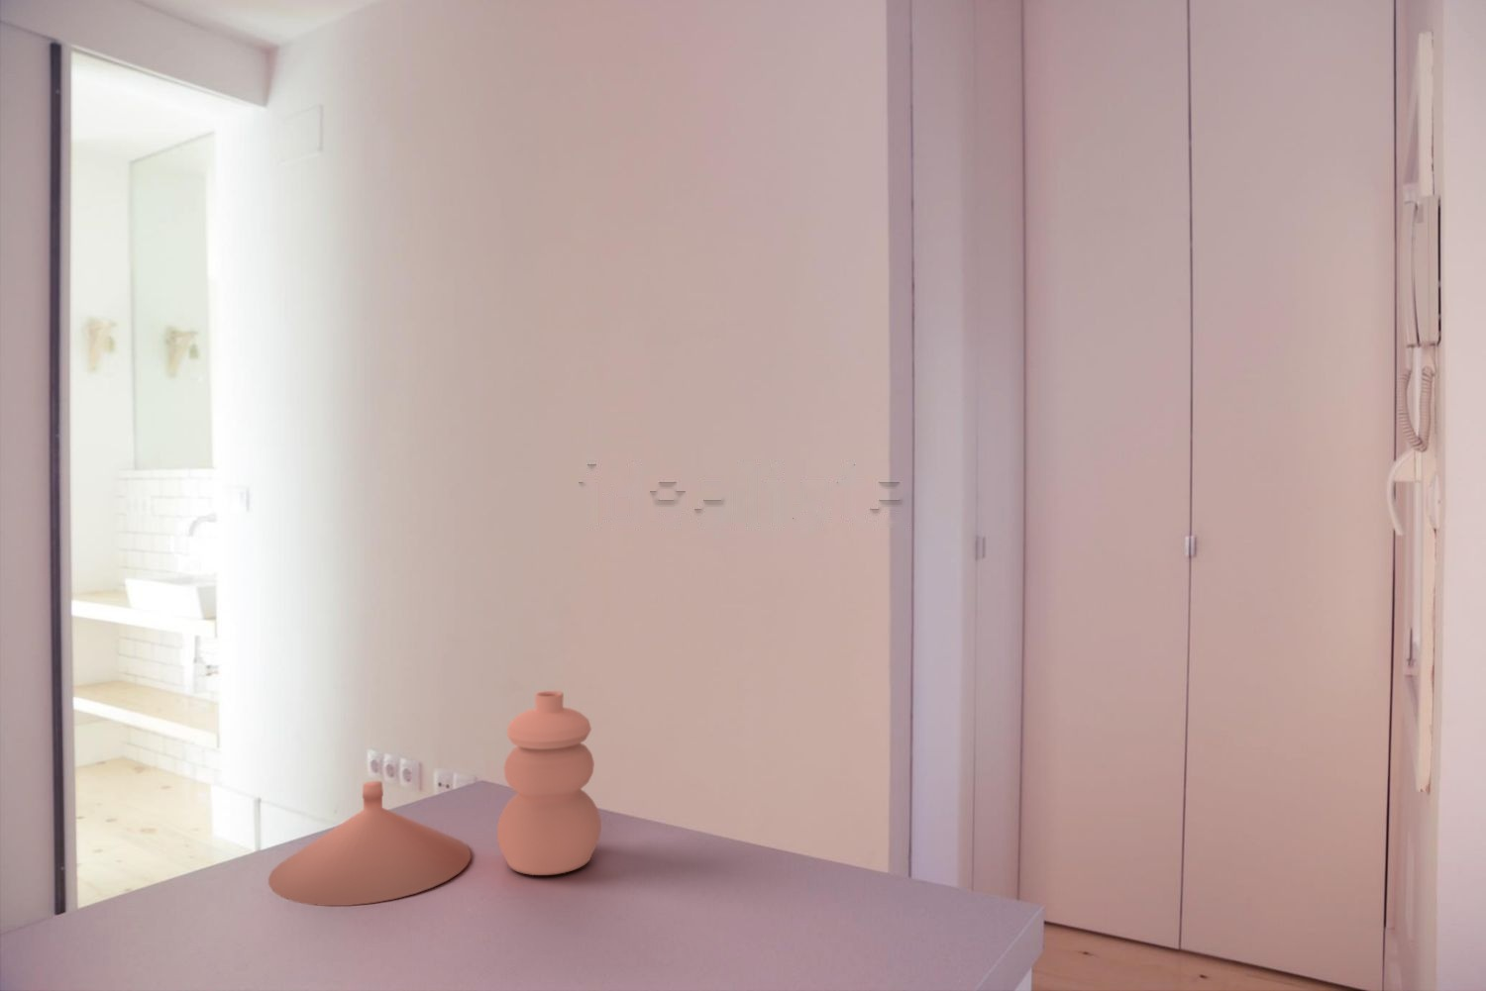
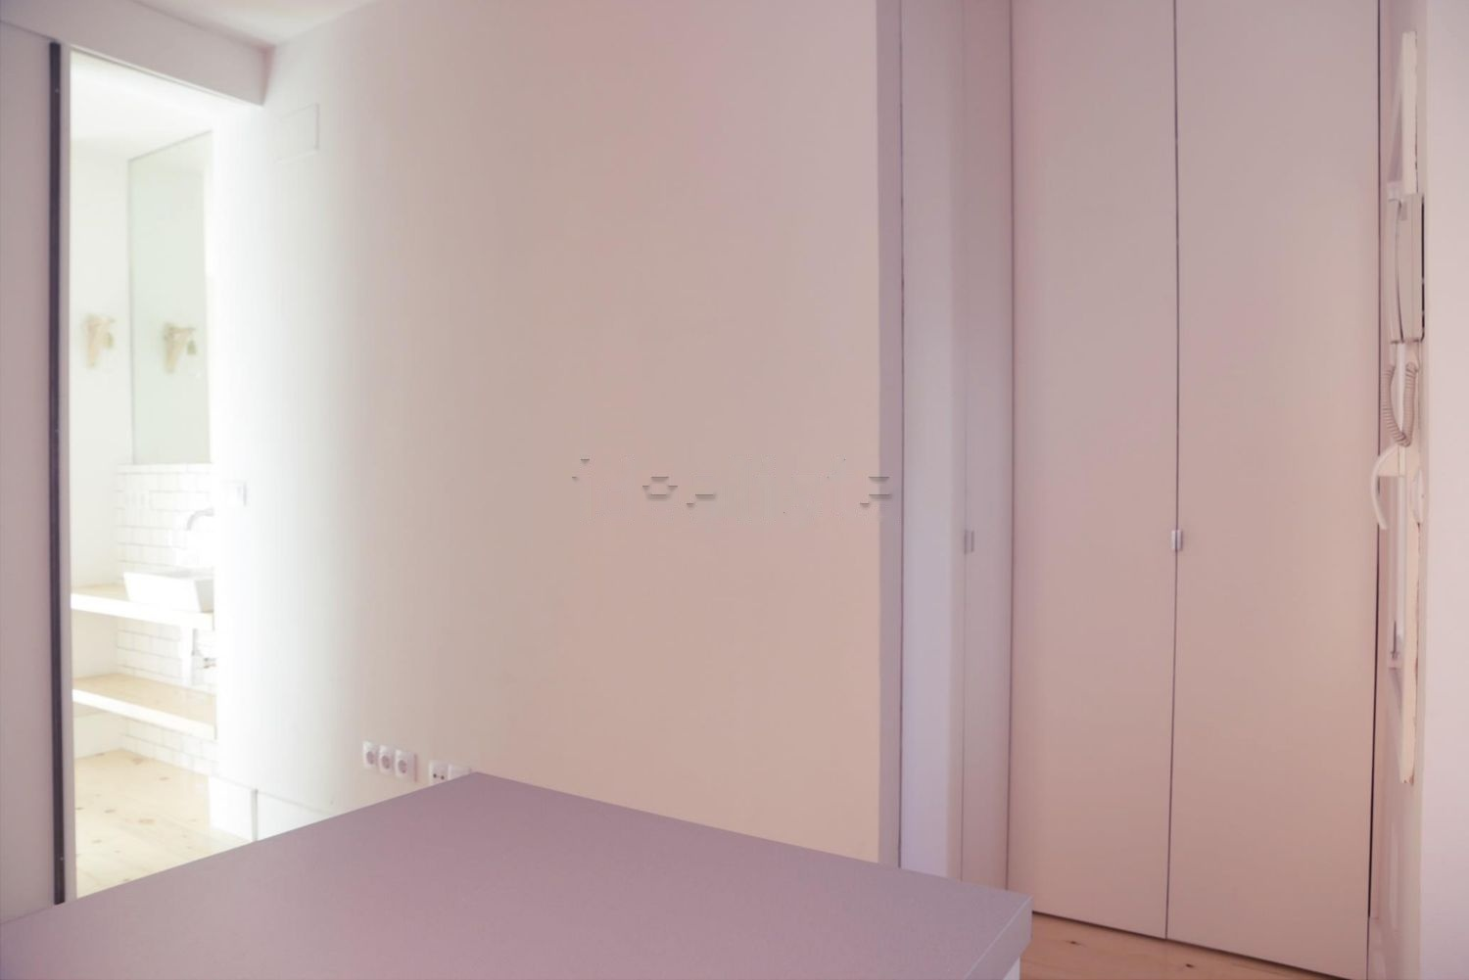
- decorative vase [268,690,602,907]
